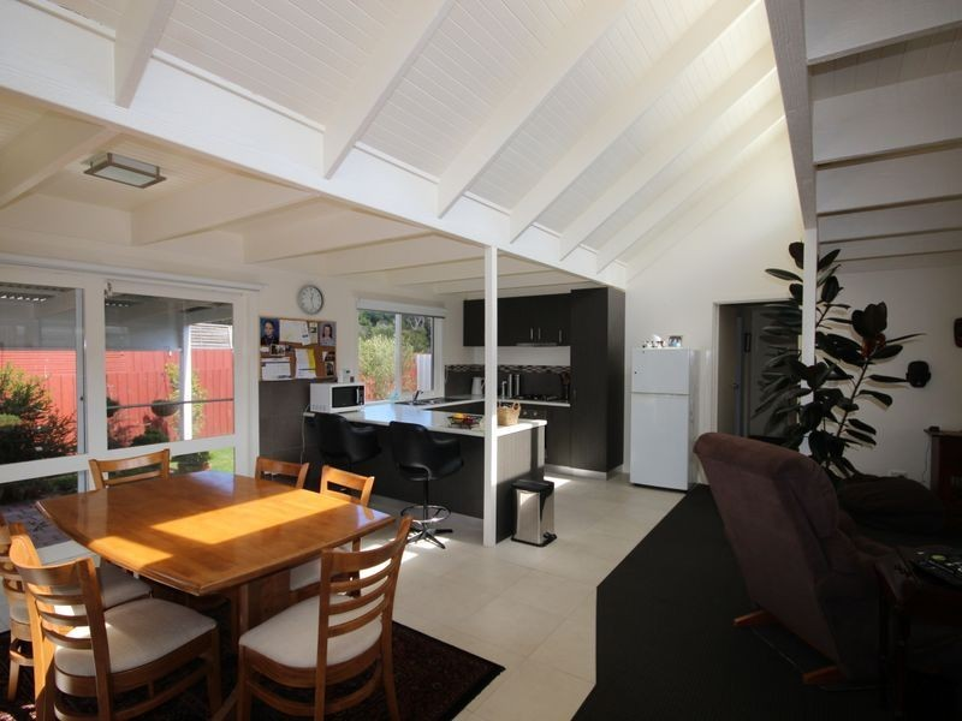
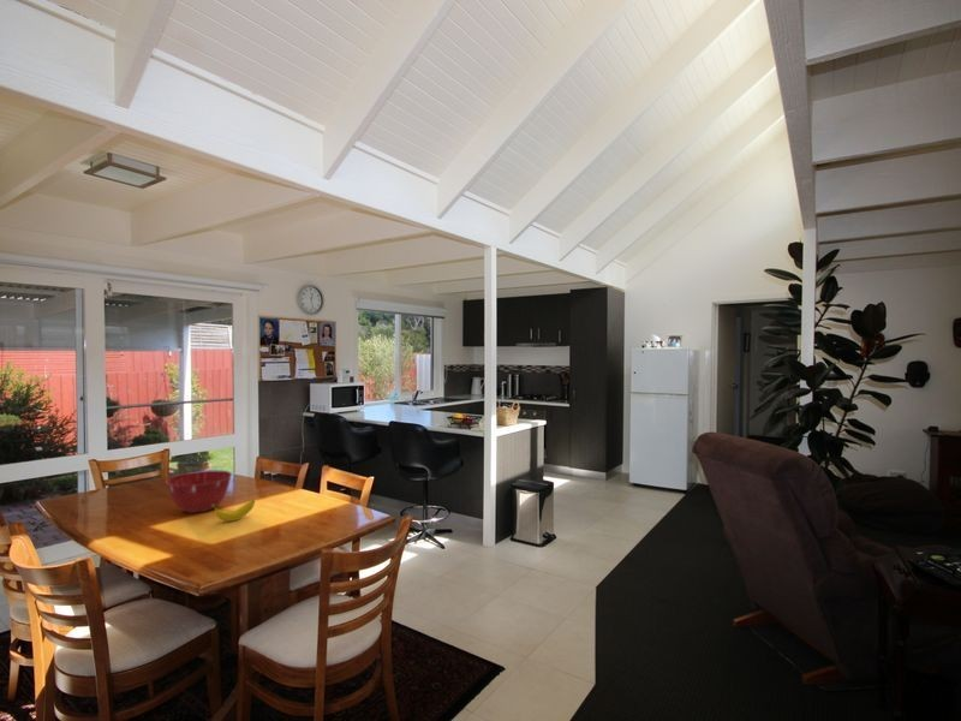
+ mixing bowl [165,470,233,514]
+ banana [211,499,256,523]
